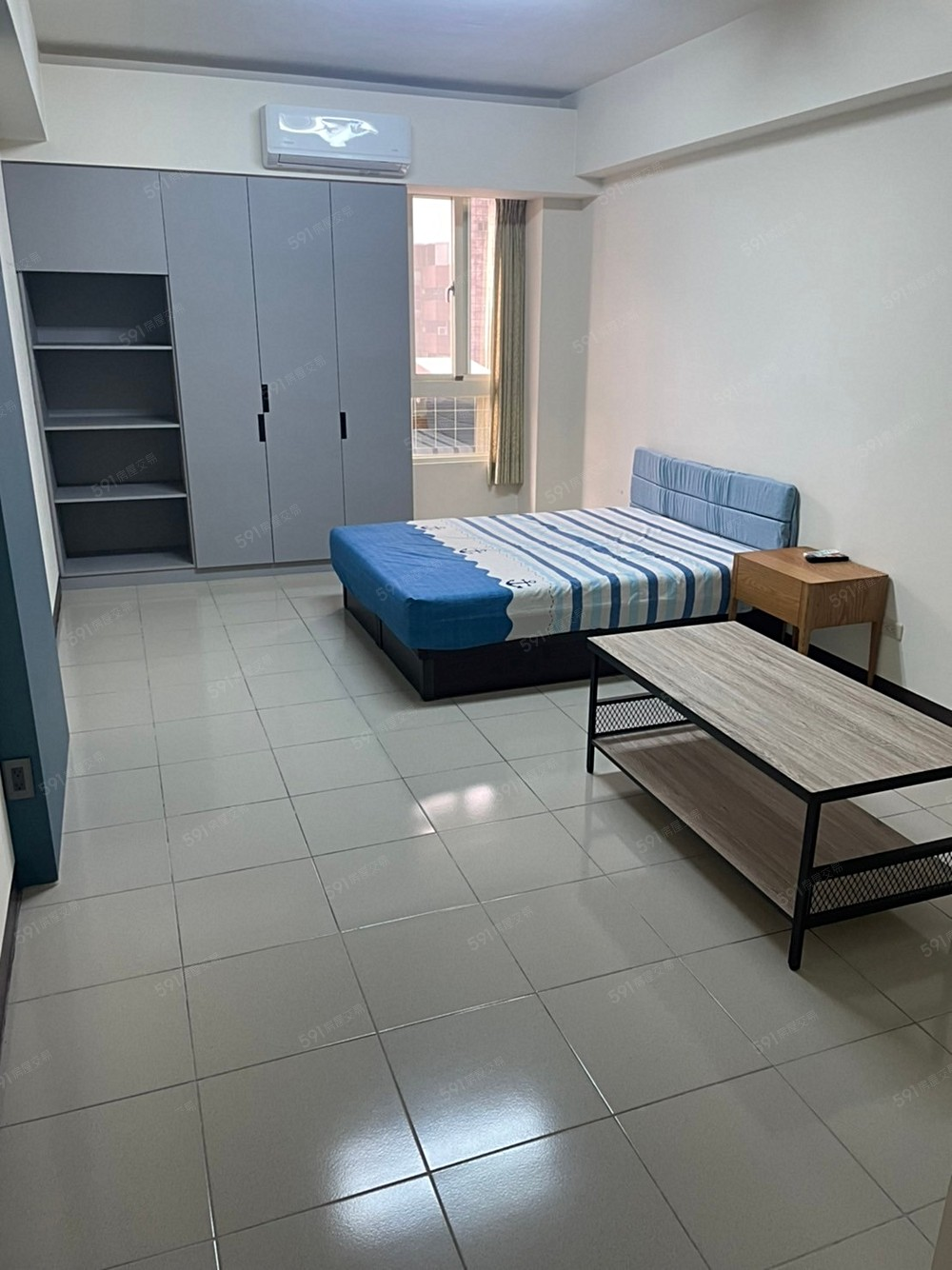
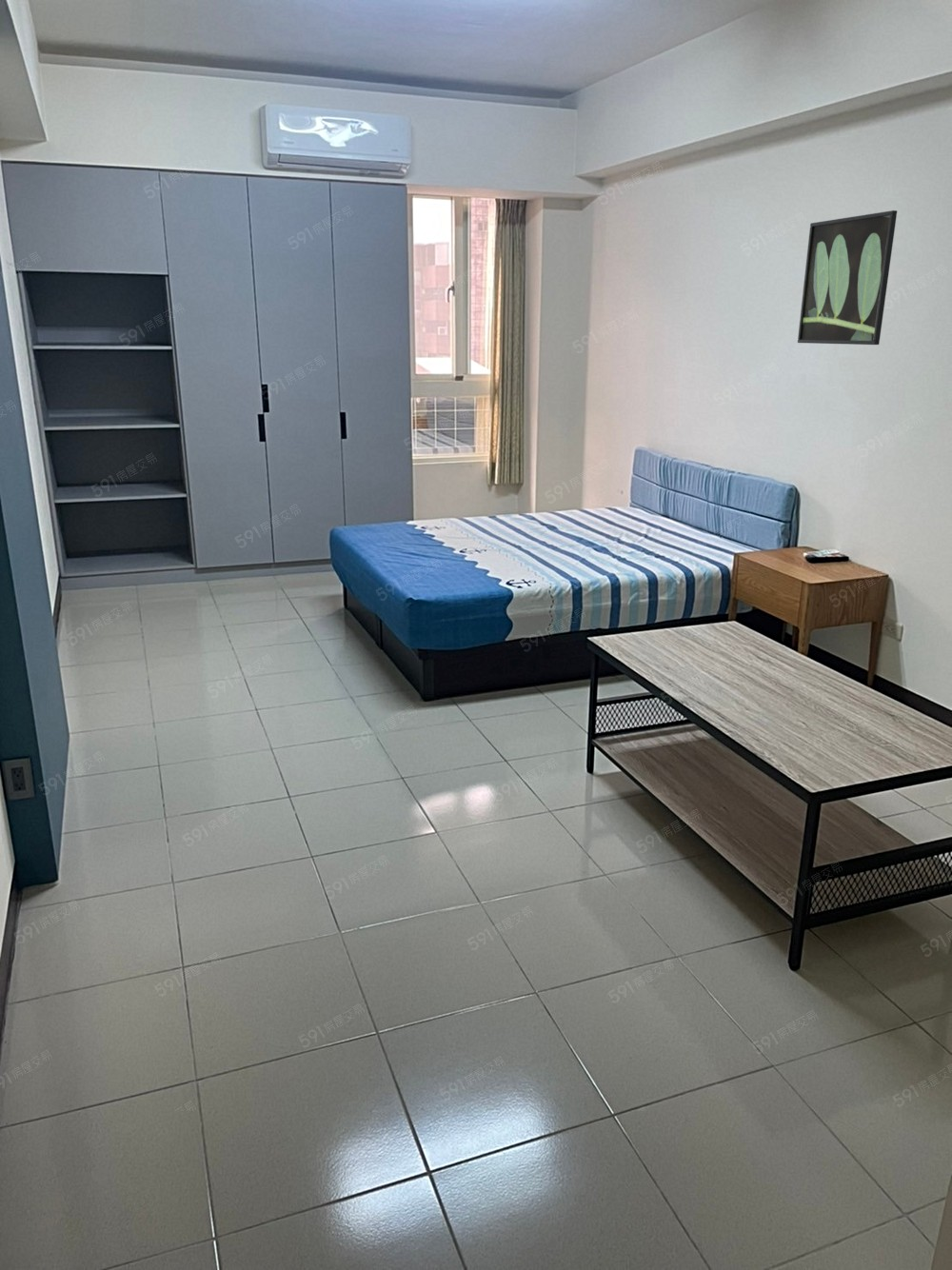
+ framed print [797,209,898,346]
